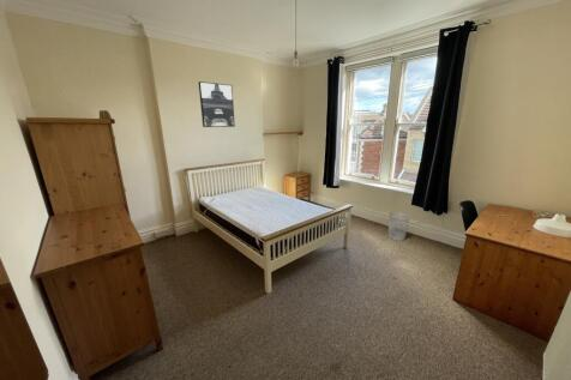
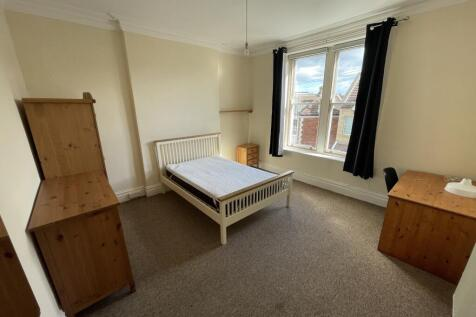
- wastebasket [387,211,411,242]
- wall art [198,80,236,128]
